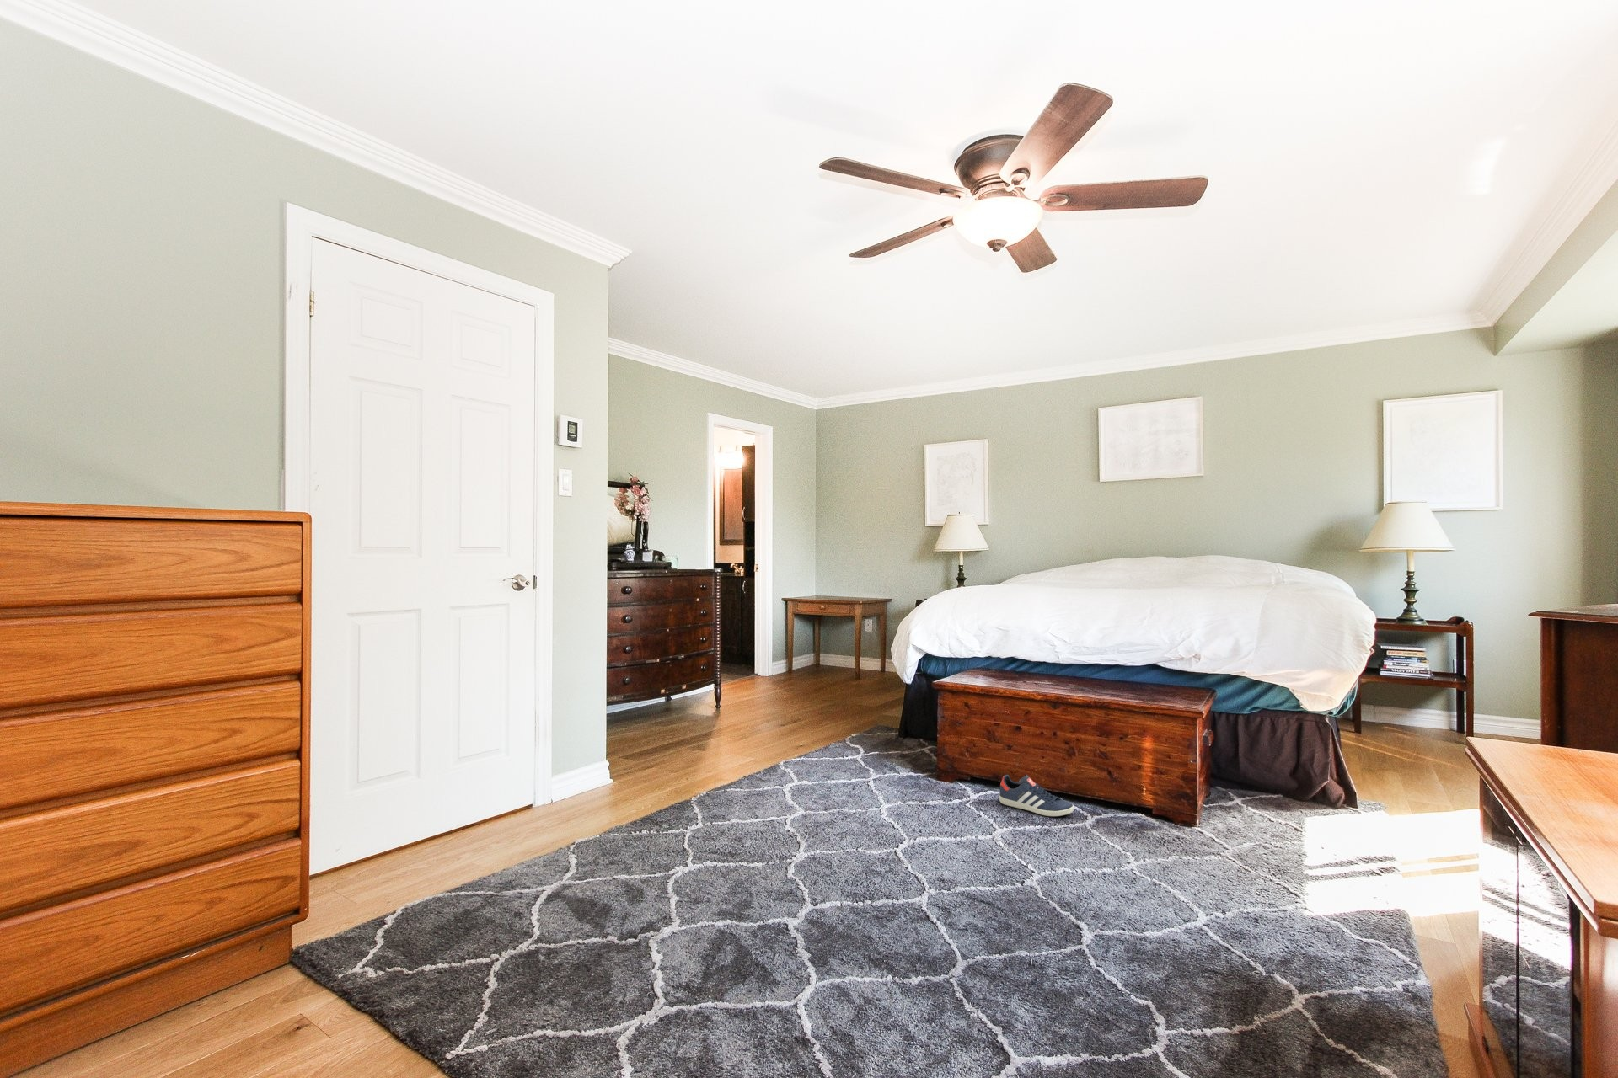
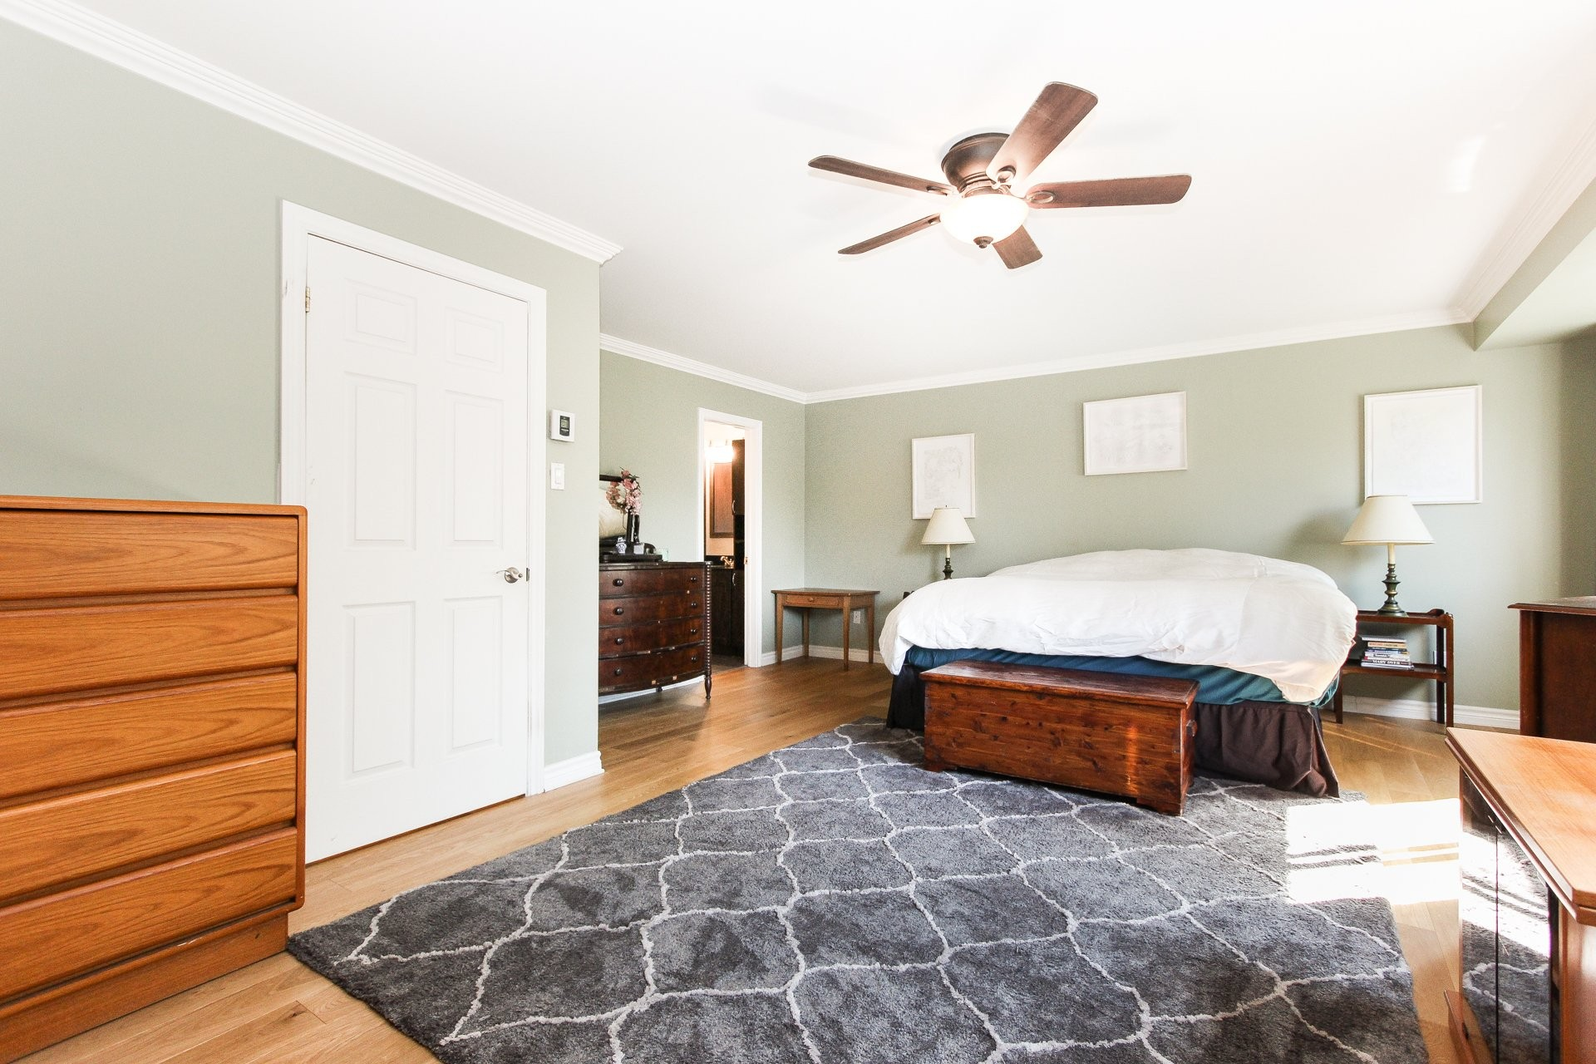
- sneaker [999,774,1075,817]
